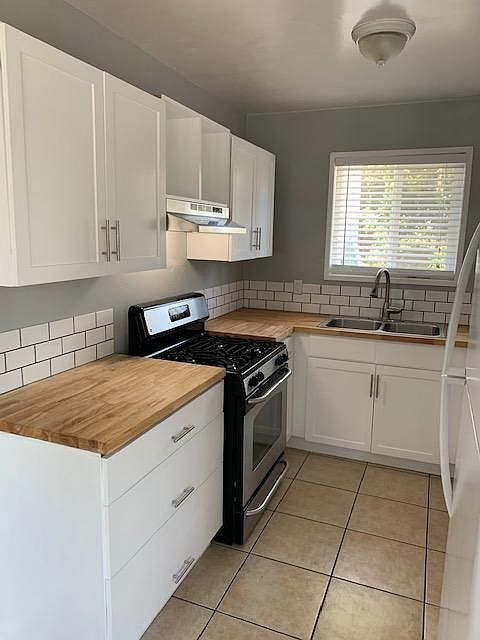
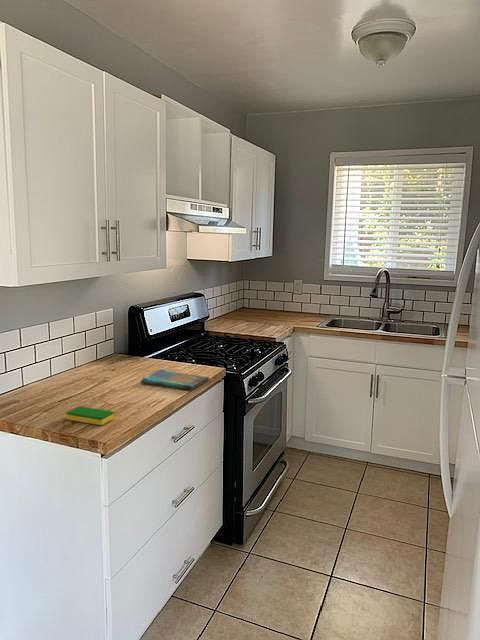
+ dish towel [140,368,210,391]
+ dish sponge [65,406,115,426]
